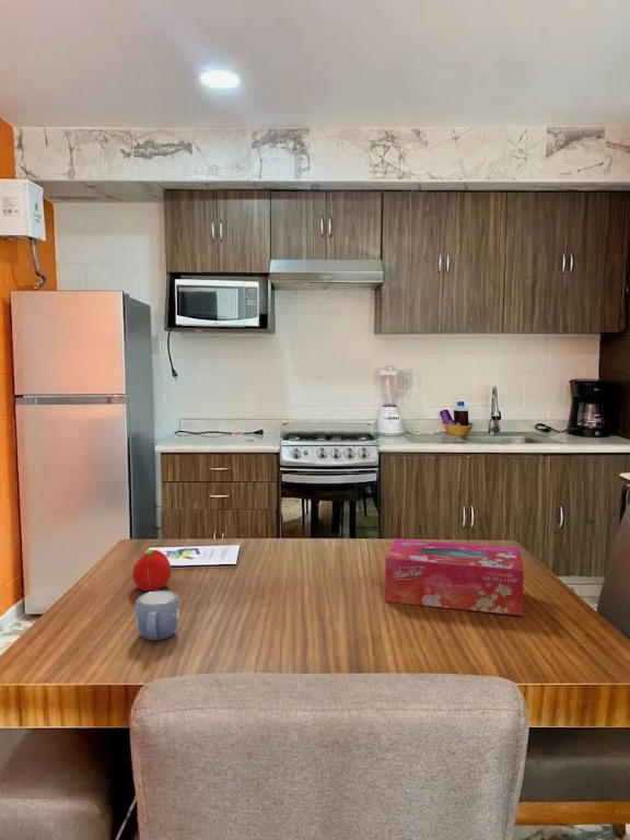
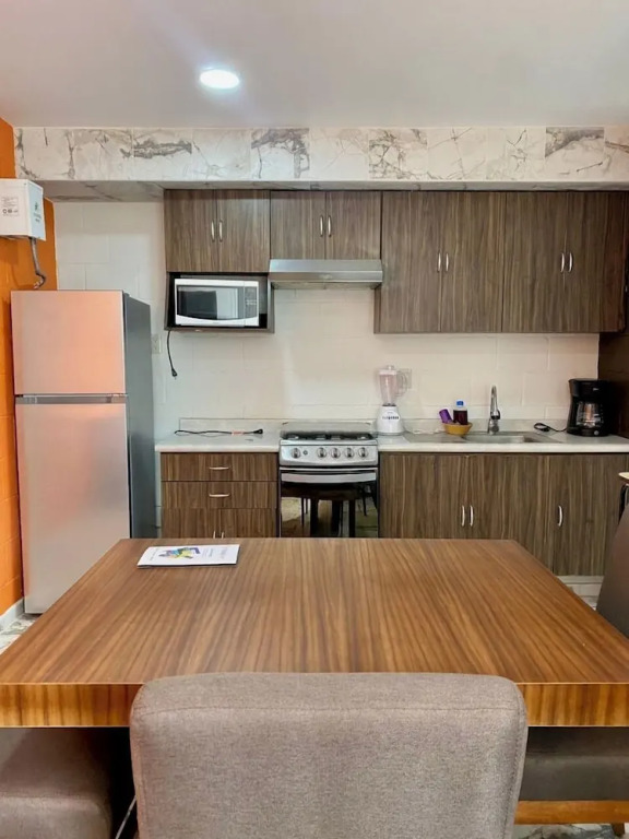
- tissue box [384,538,525,617]
- mug [135,590,180,641]
- fruit [131,548,172,593]
